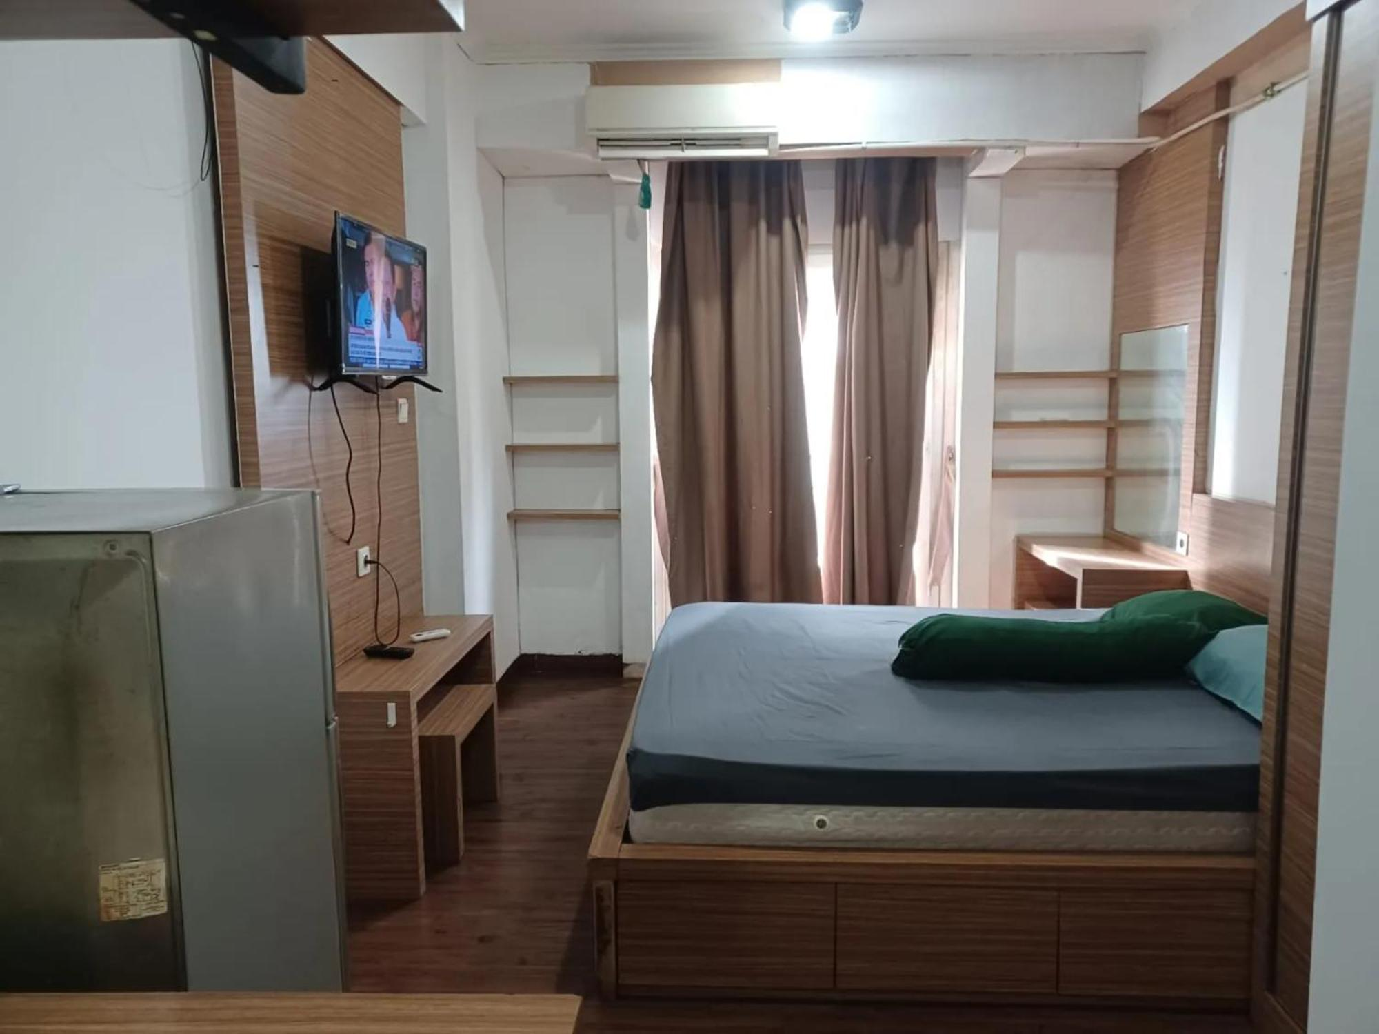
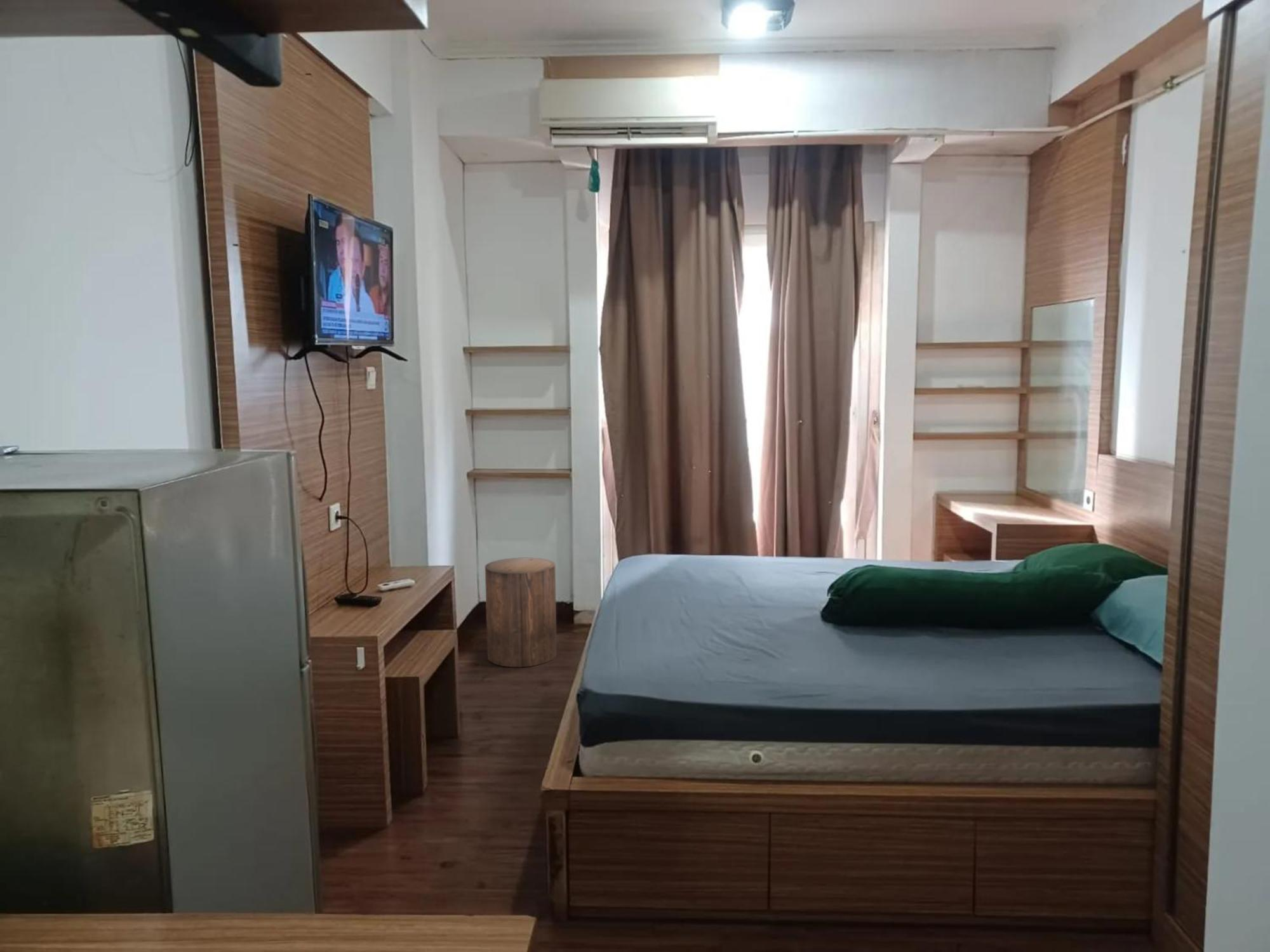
+ stool [485,557,558,668]
